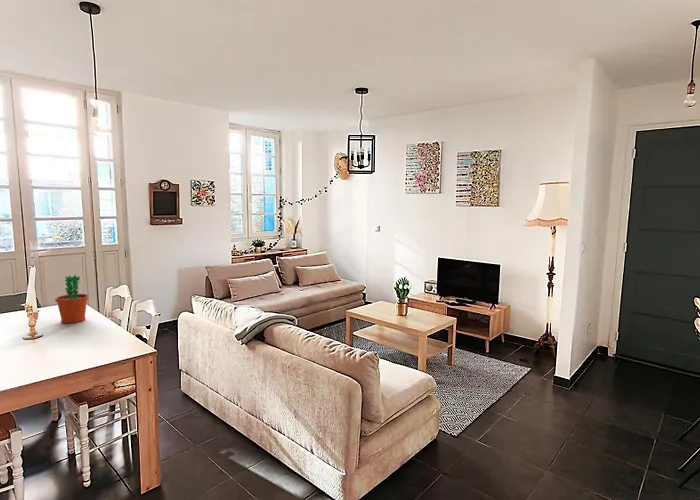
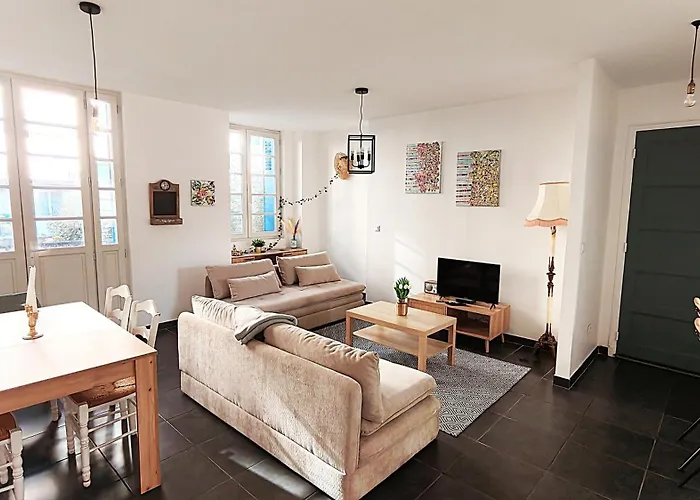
- flower pot [54,274,90,324]
